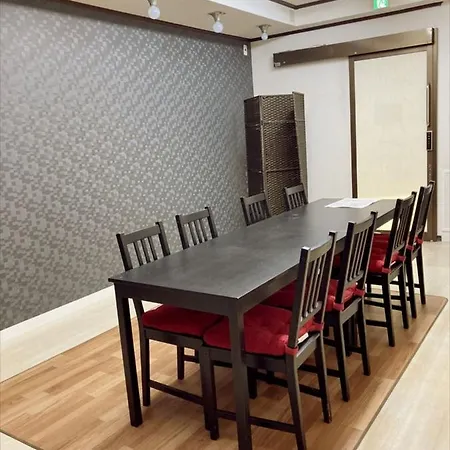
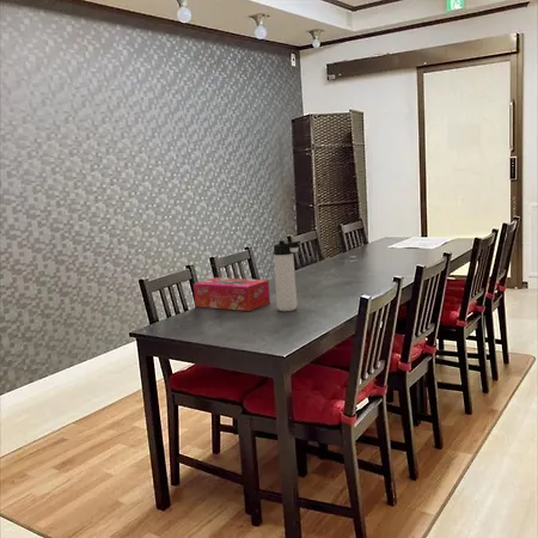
+ tissue box [192,276,271,312]
+ thermos bottle [273,239,301,312]
